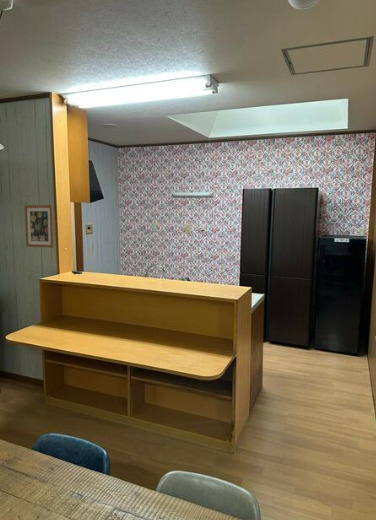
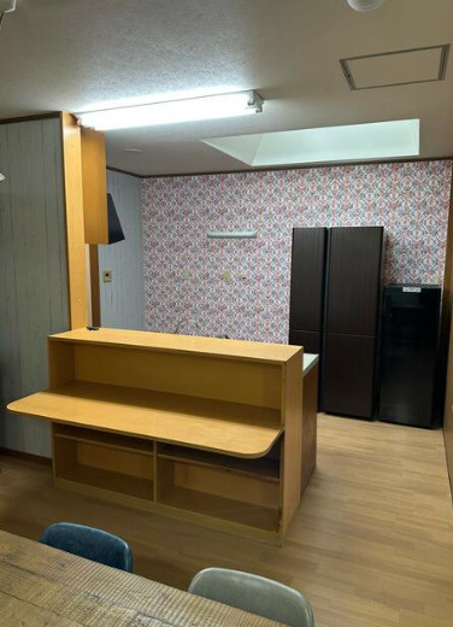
- wall art [24,204,55,249]
